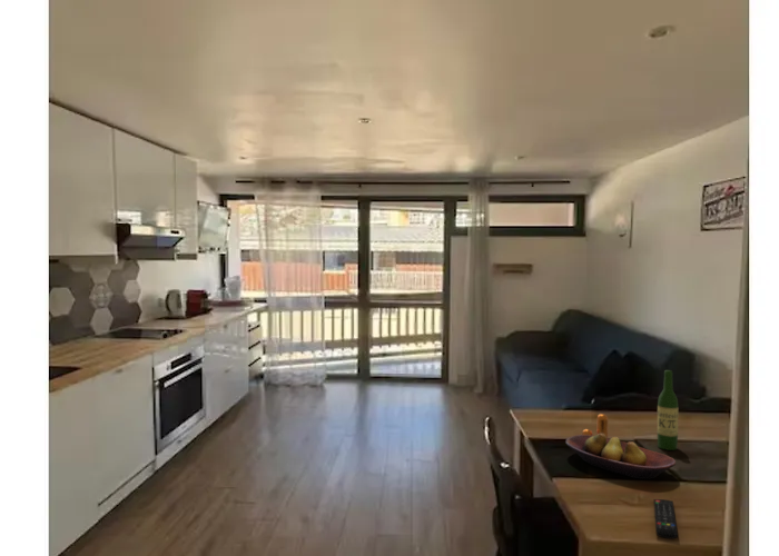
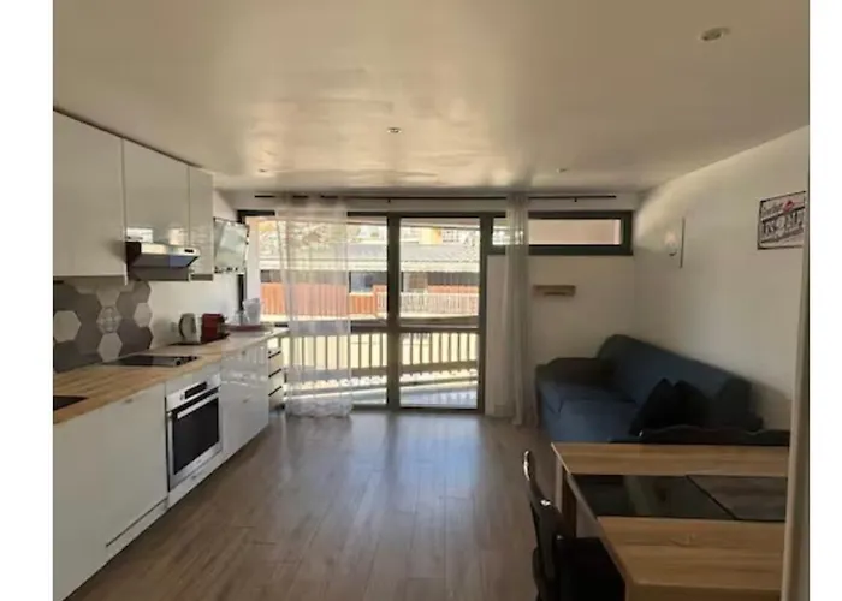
- remote control [653,498,679,540]
- wine bottle [657,369,679,451]
- pepper shaker [581,413,609,438]
- fruit bowl [564,434,677,480]
